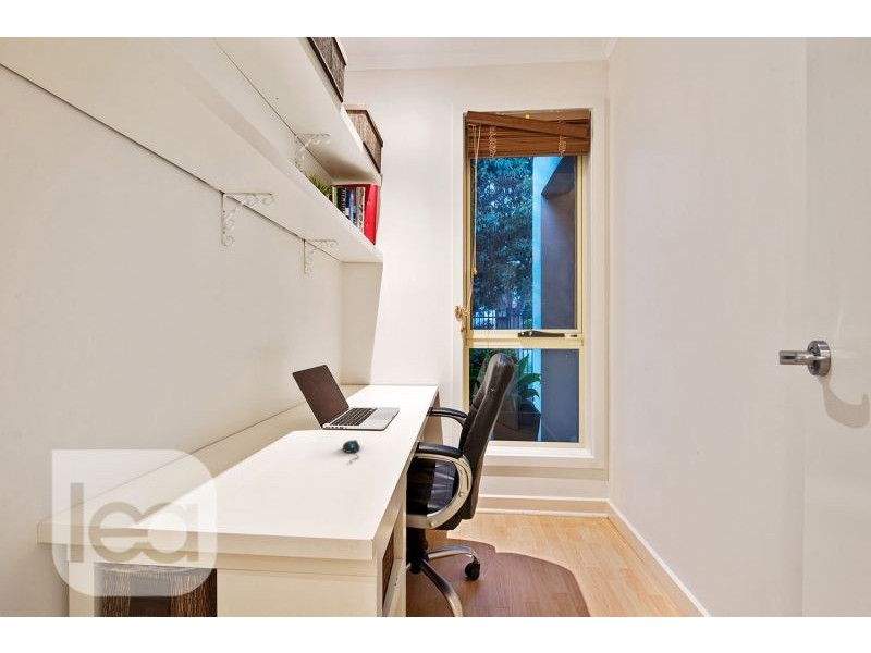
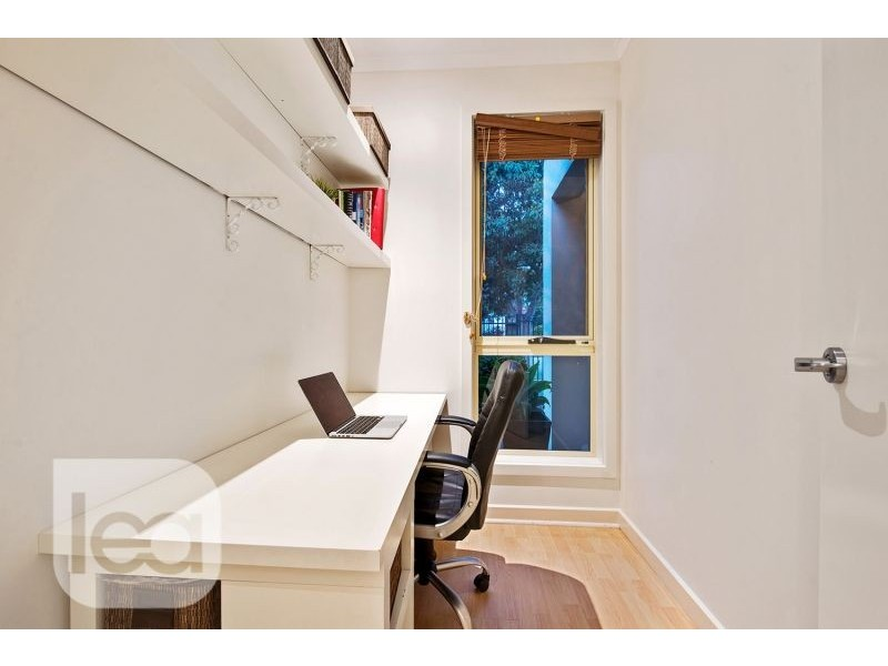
- mouse [342,439,361,464]
